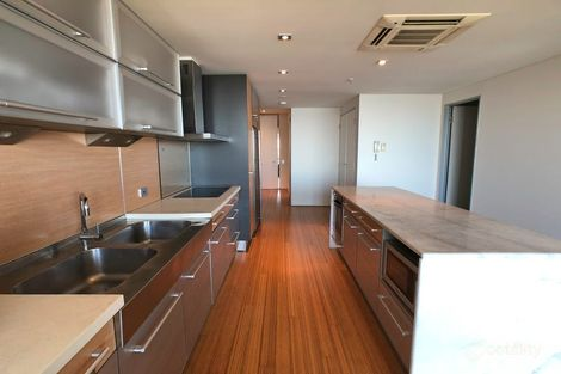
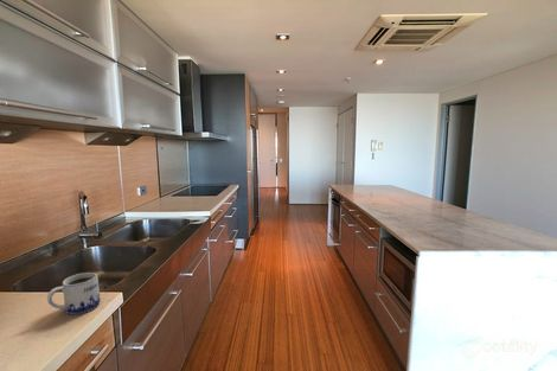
+ mug [46,271,101,315]
